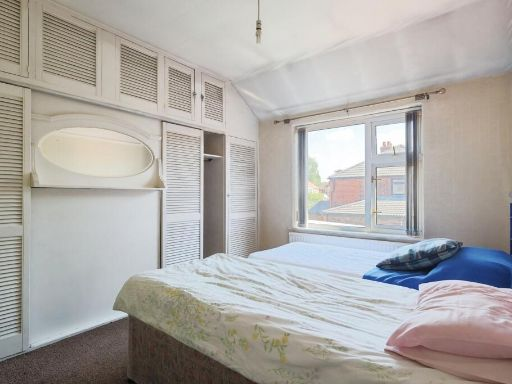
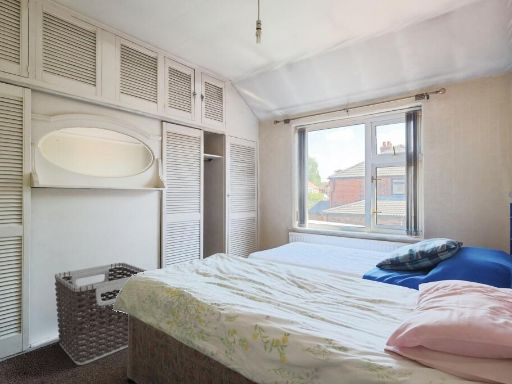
+ clothes hamper [54,262,147,366]
